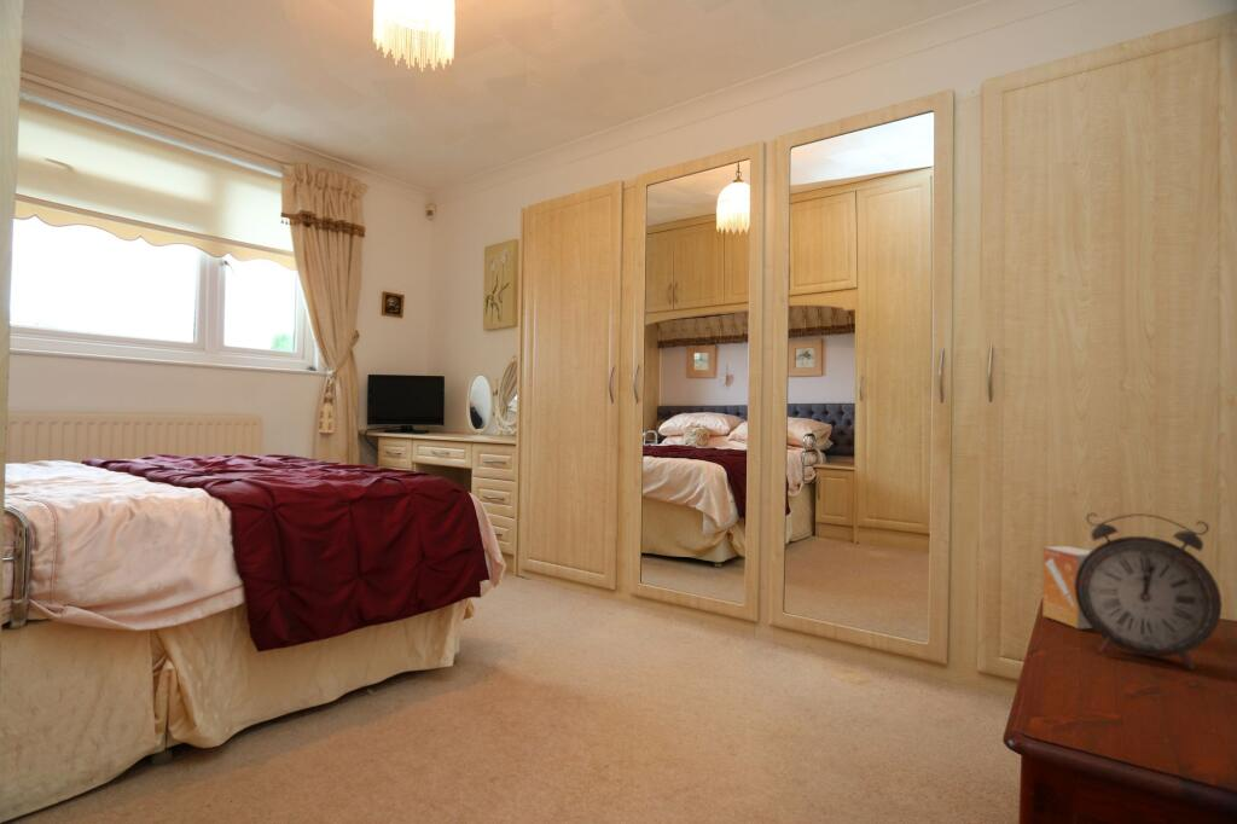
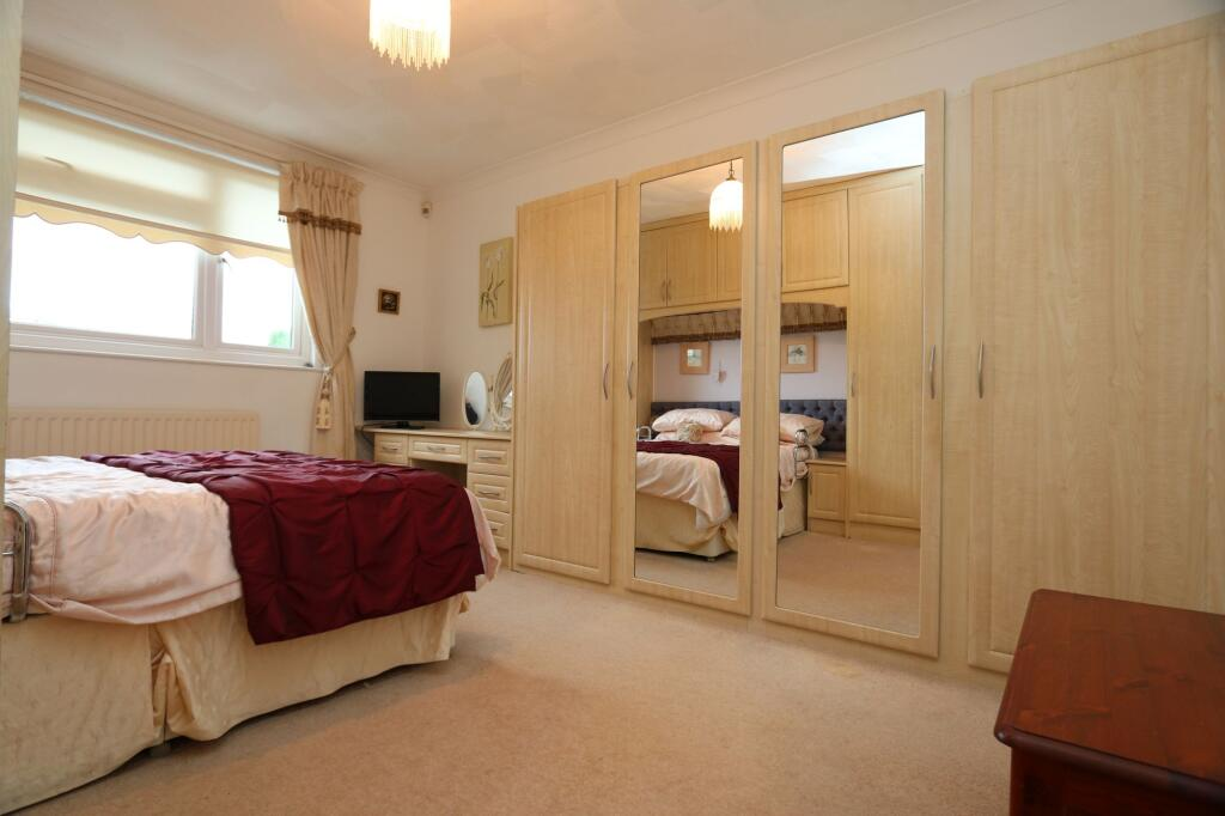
- alarm clock [1074,512,1224,671]
- small box [1041,545,1093,629]
